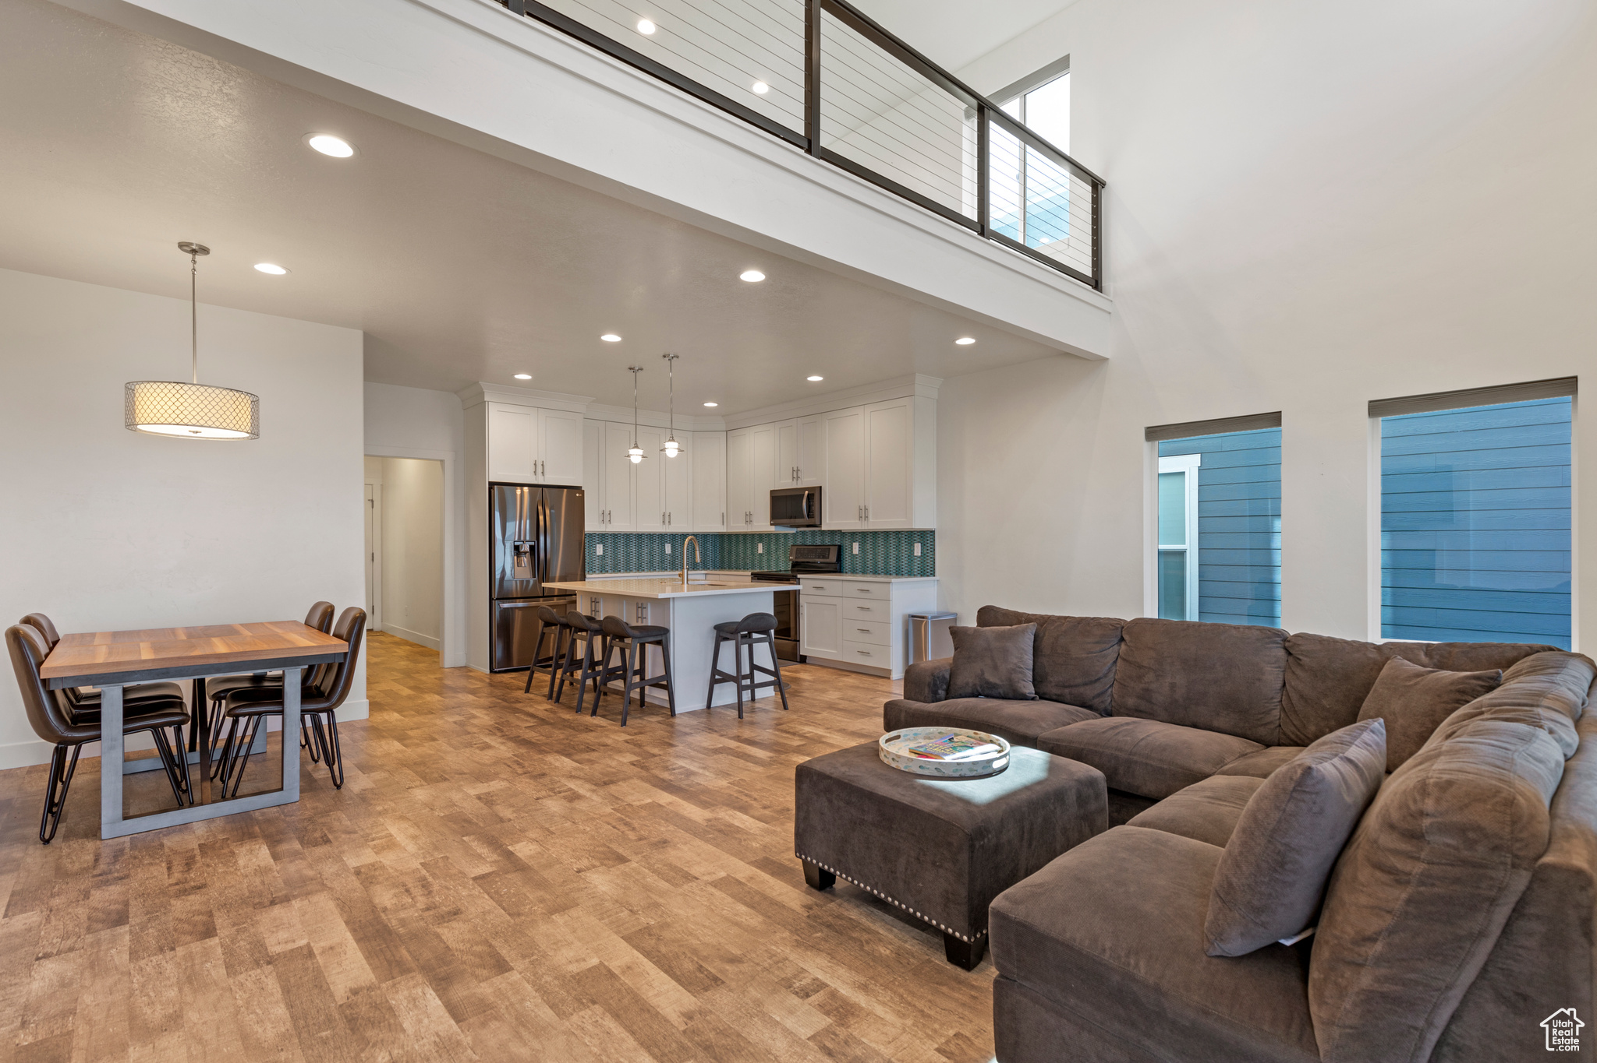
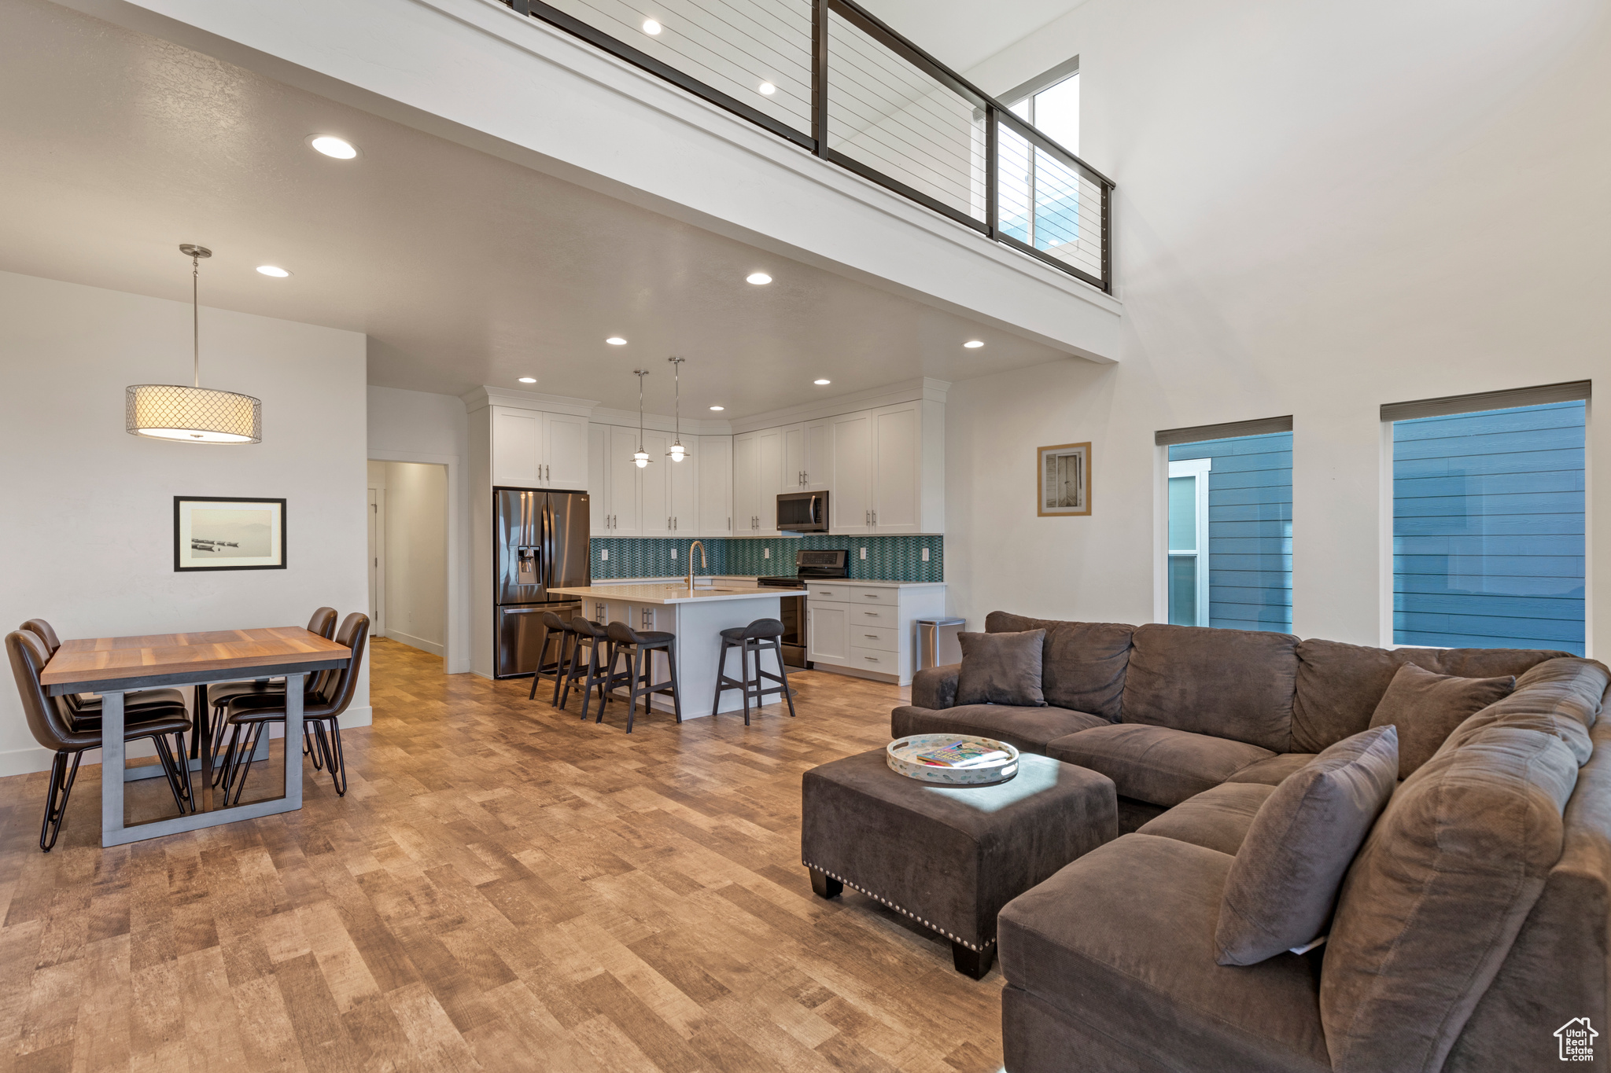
+ wall art [1036,441,1092,519]
+ wall art [172,496,287,574]
